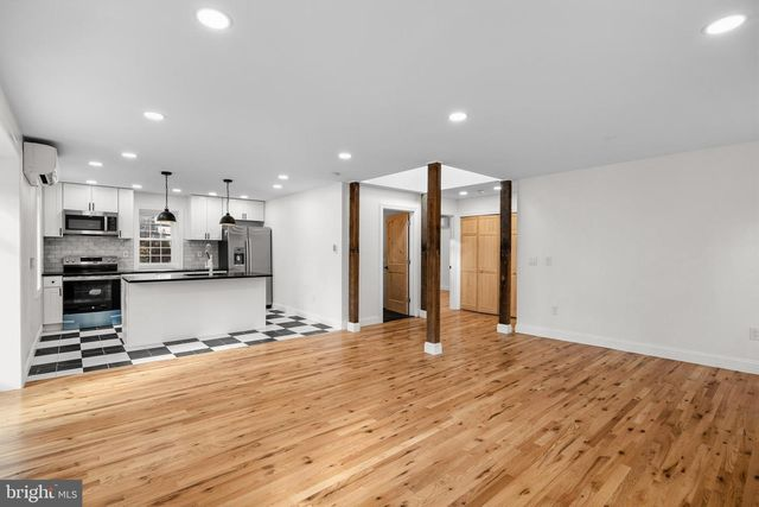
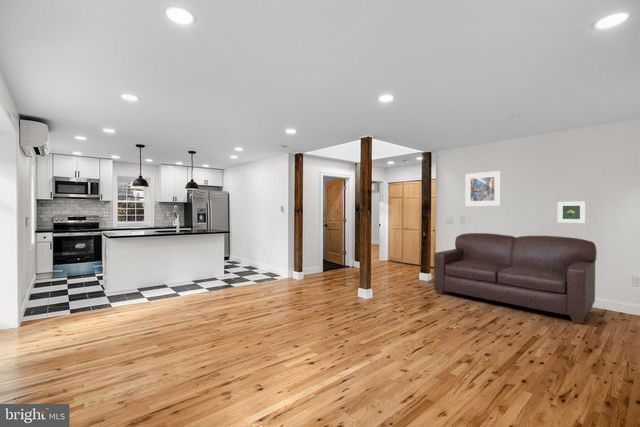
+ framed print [557,200,587,224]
+ sofa [433,232,598,326]
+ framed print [464,170,502,207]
